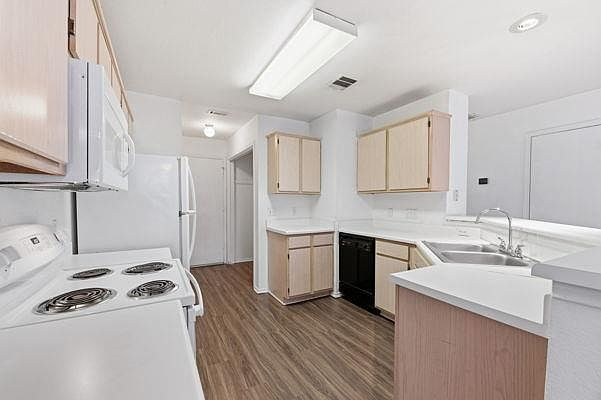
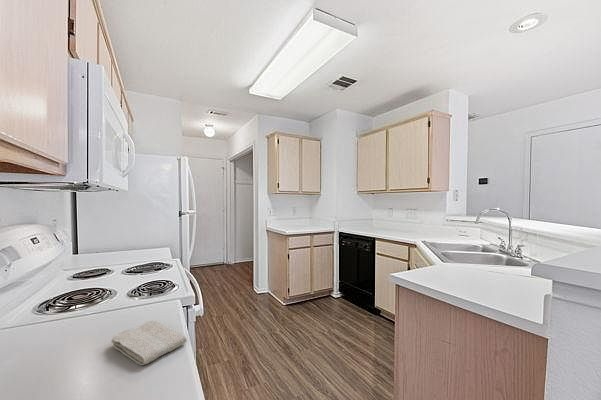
+ washcloth [110,319,188,366]
